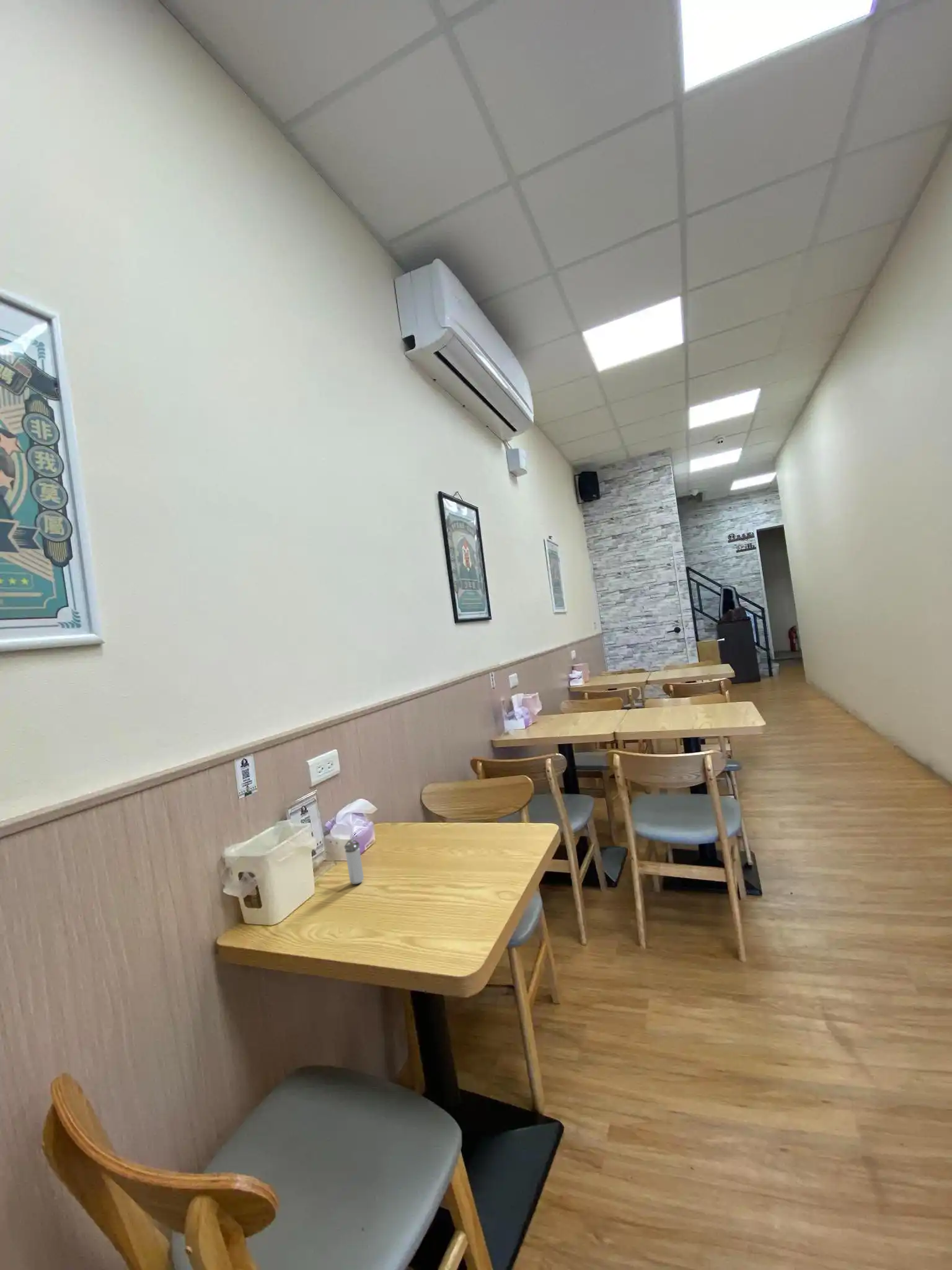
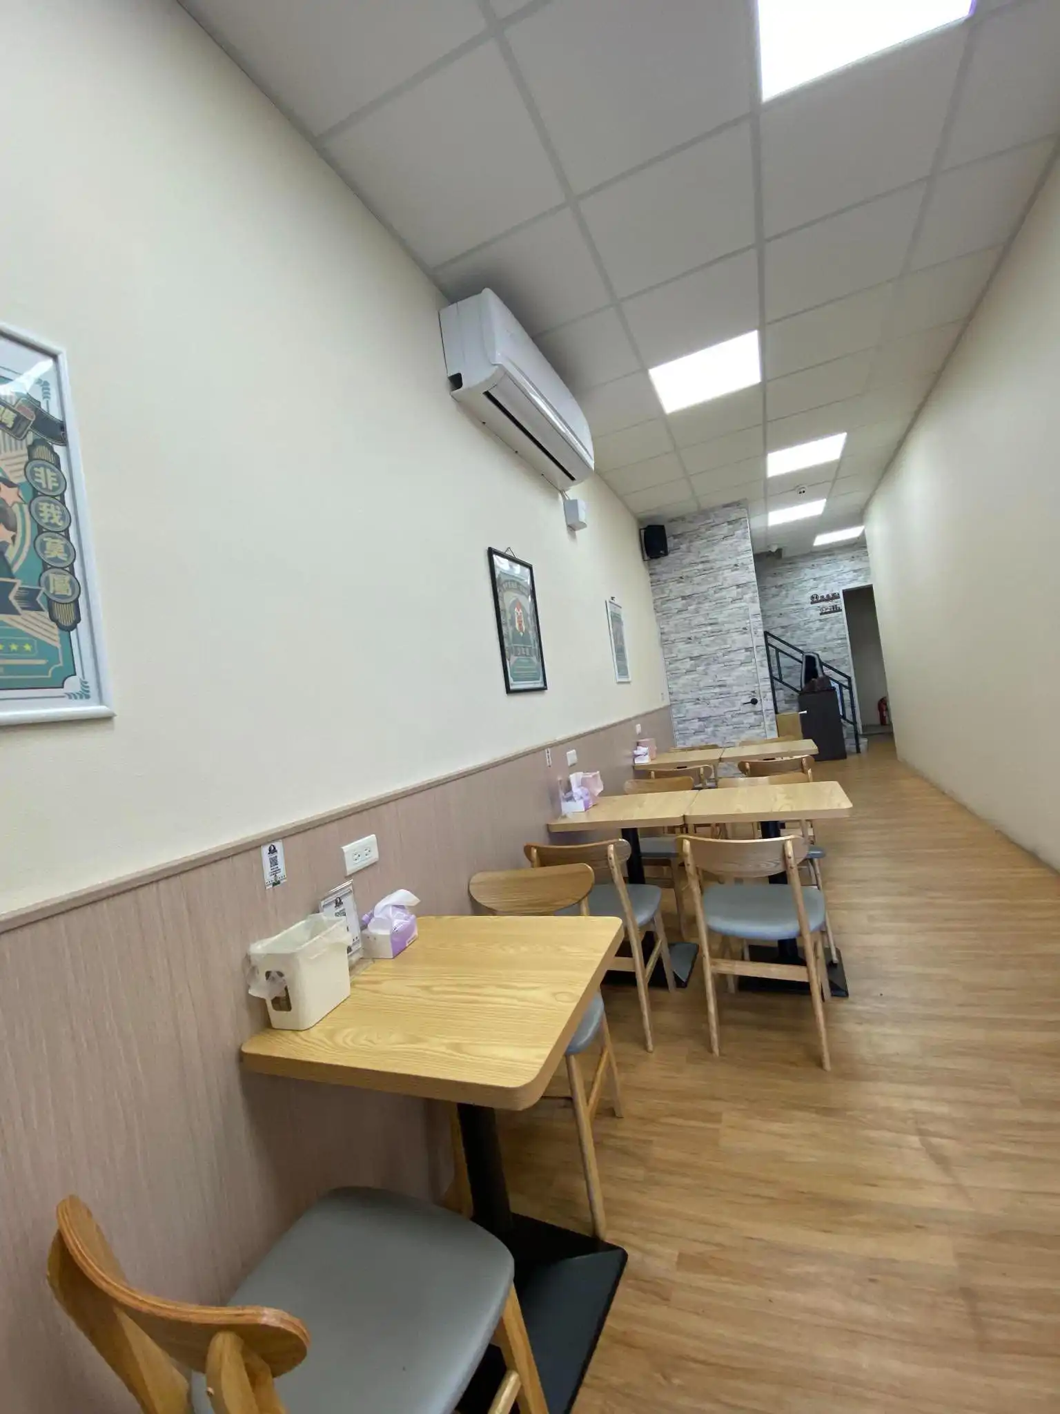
- shaker [344,838,364,885]
